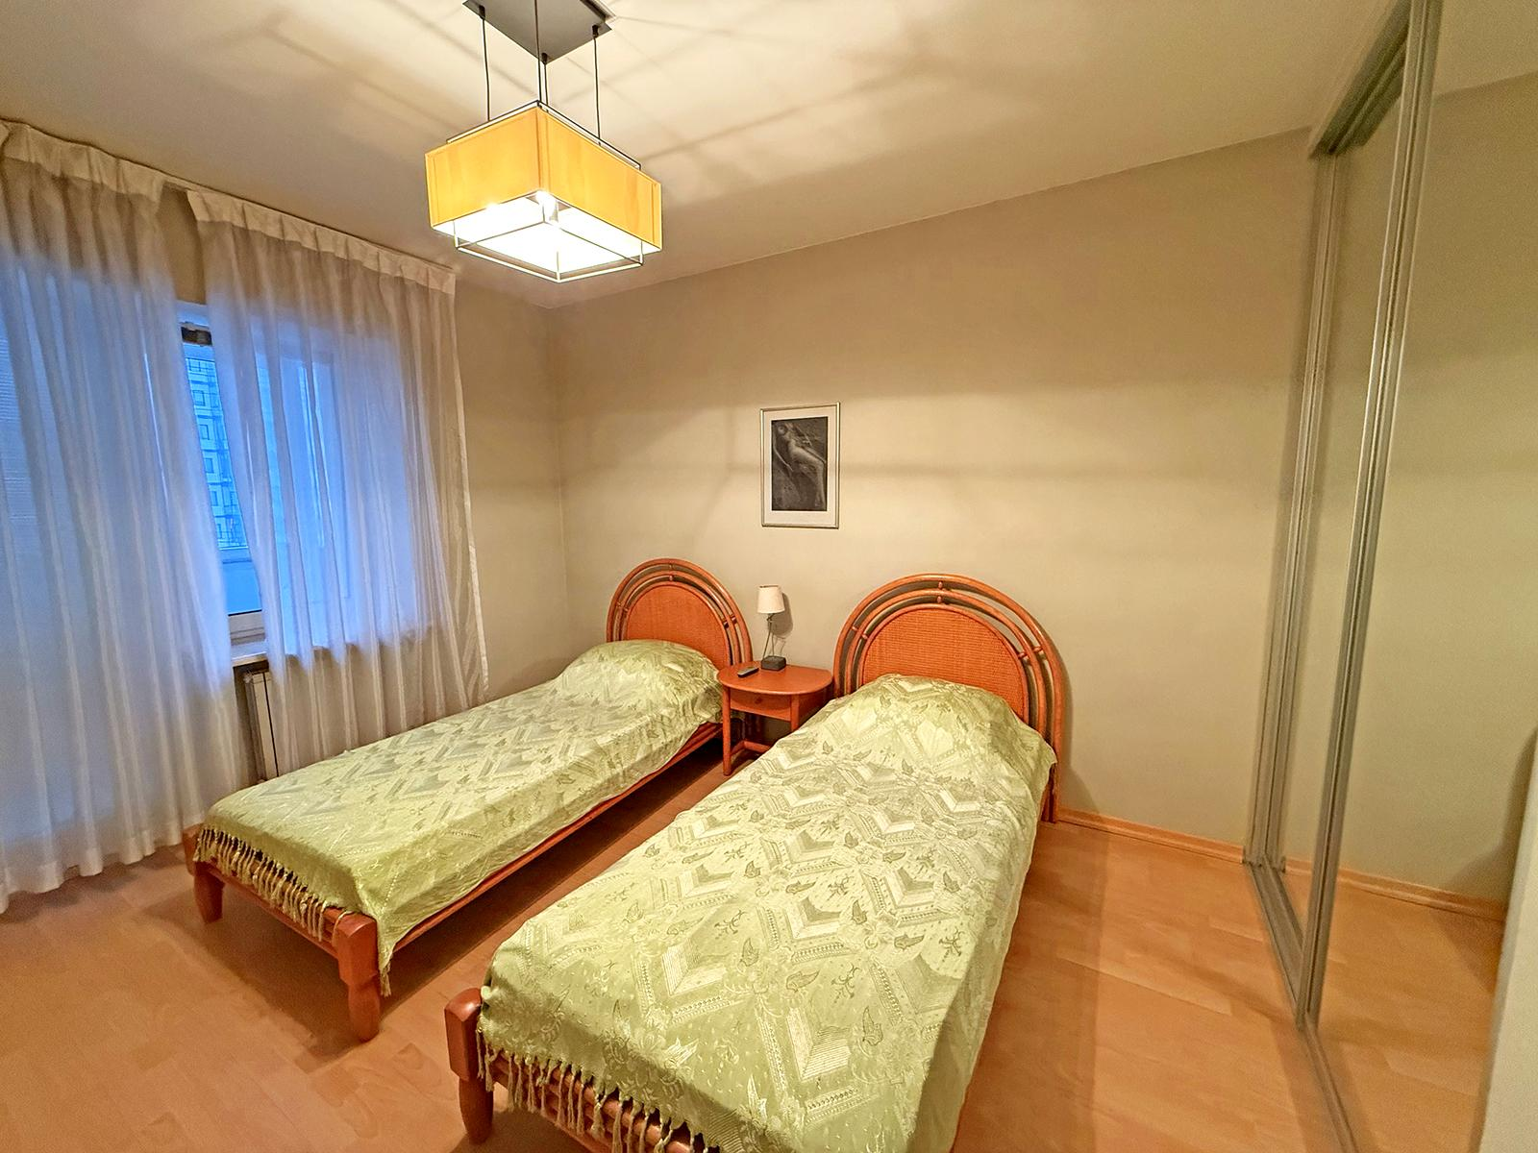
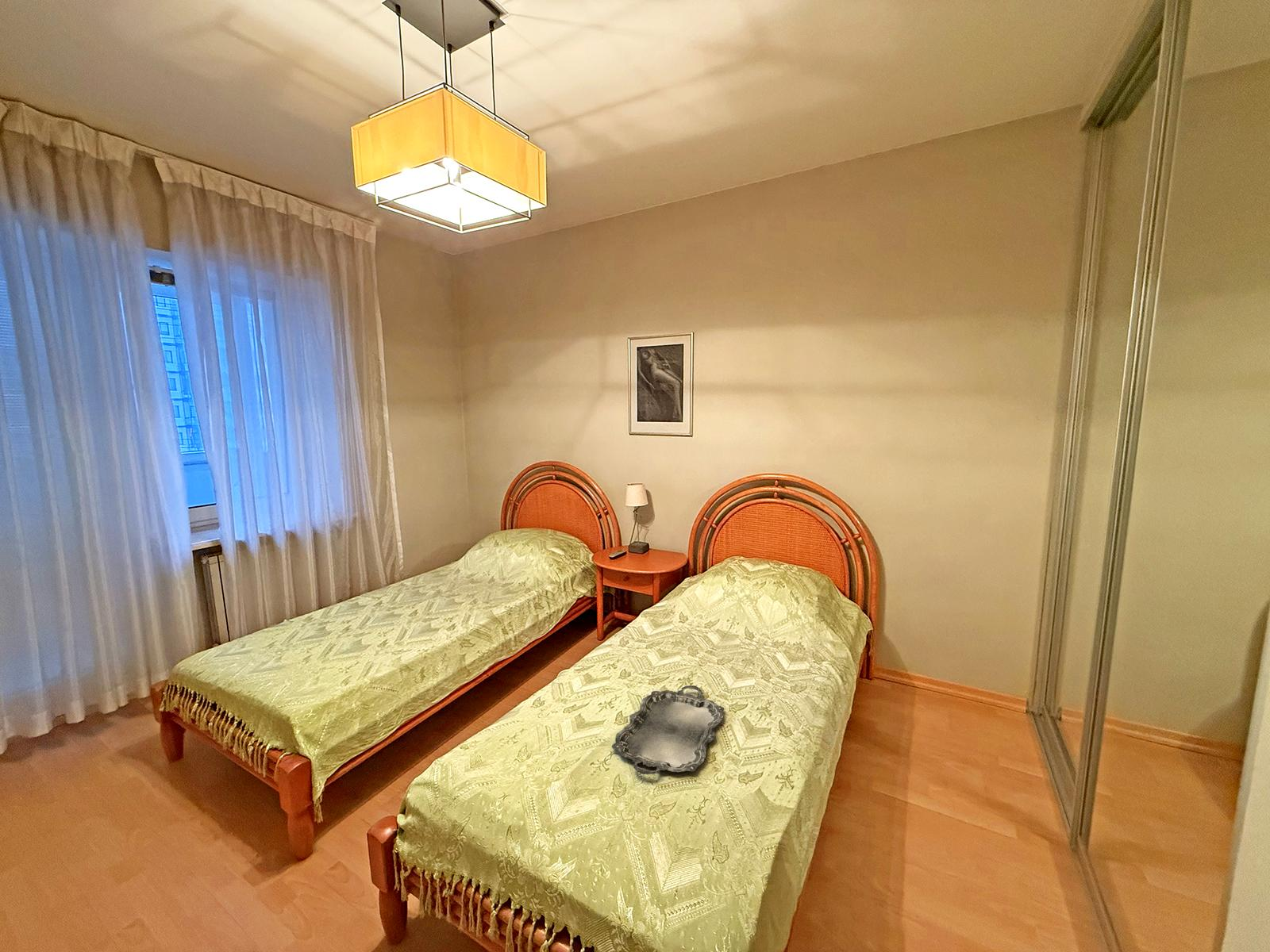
+ serving tray [611,685,725,775]
